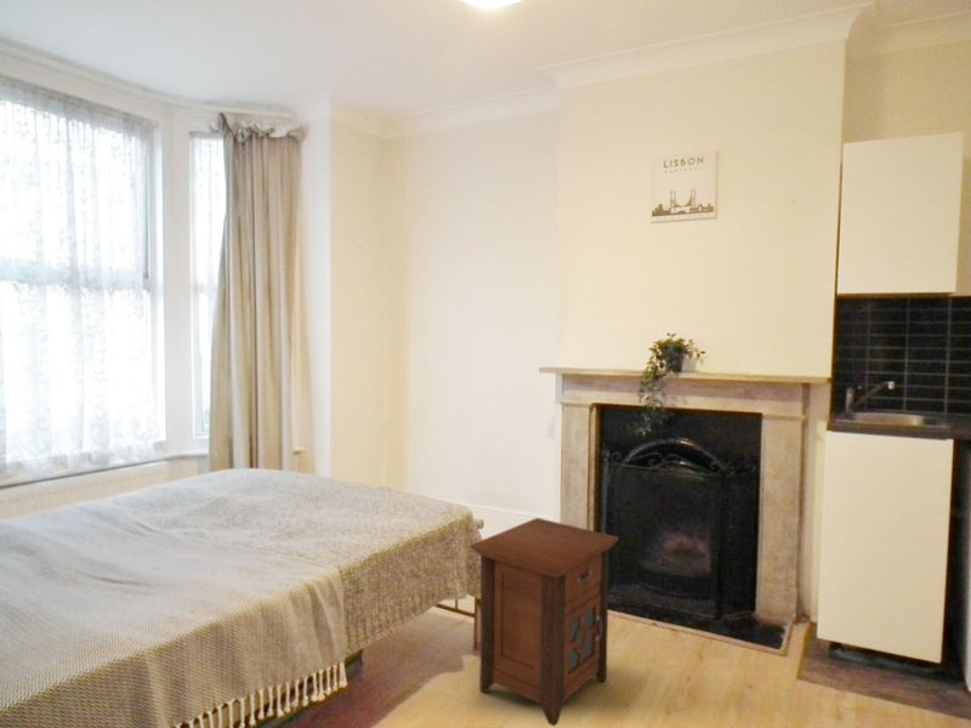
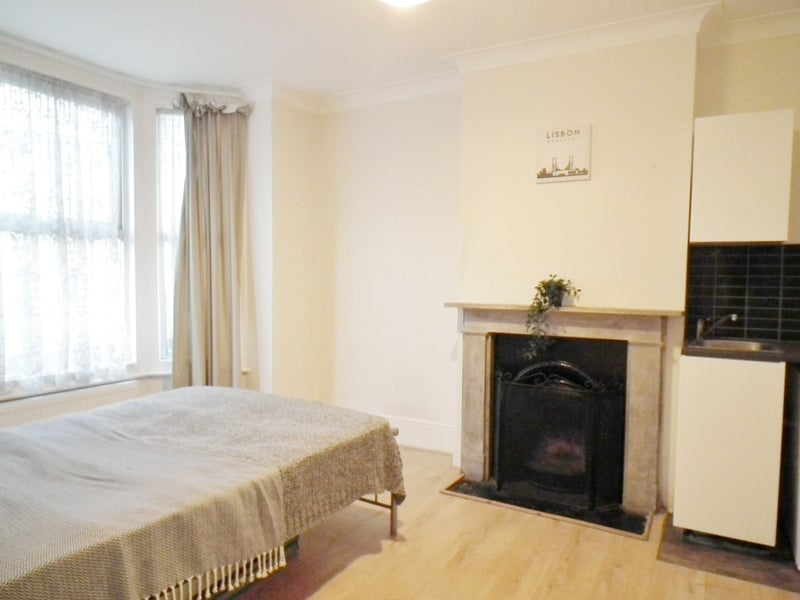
- nightstand [470,517,620,728]
